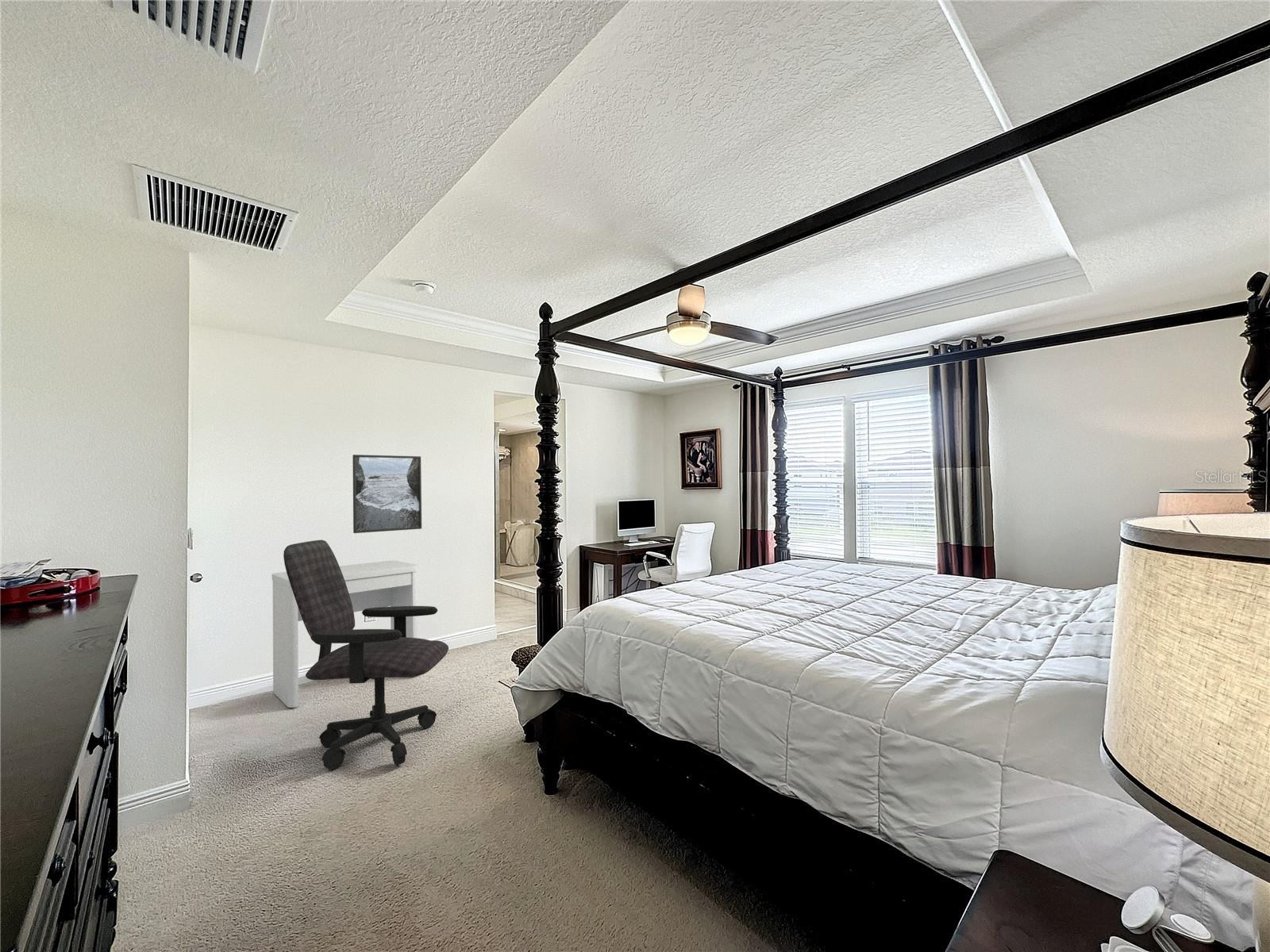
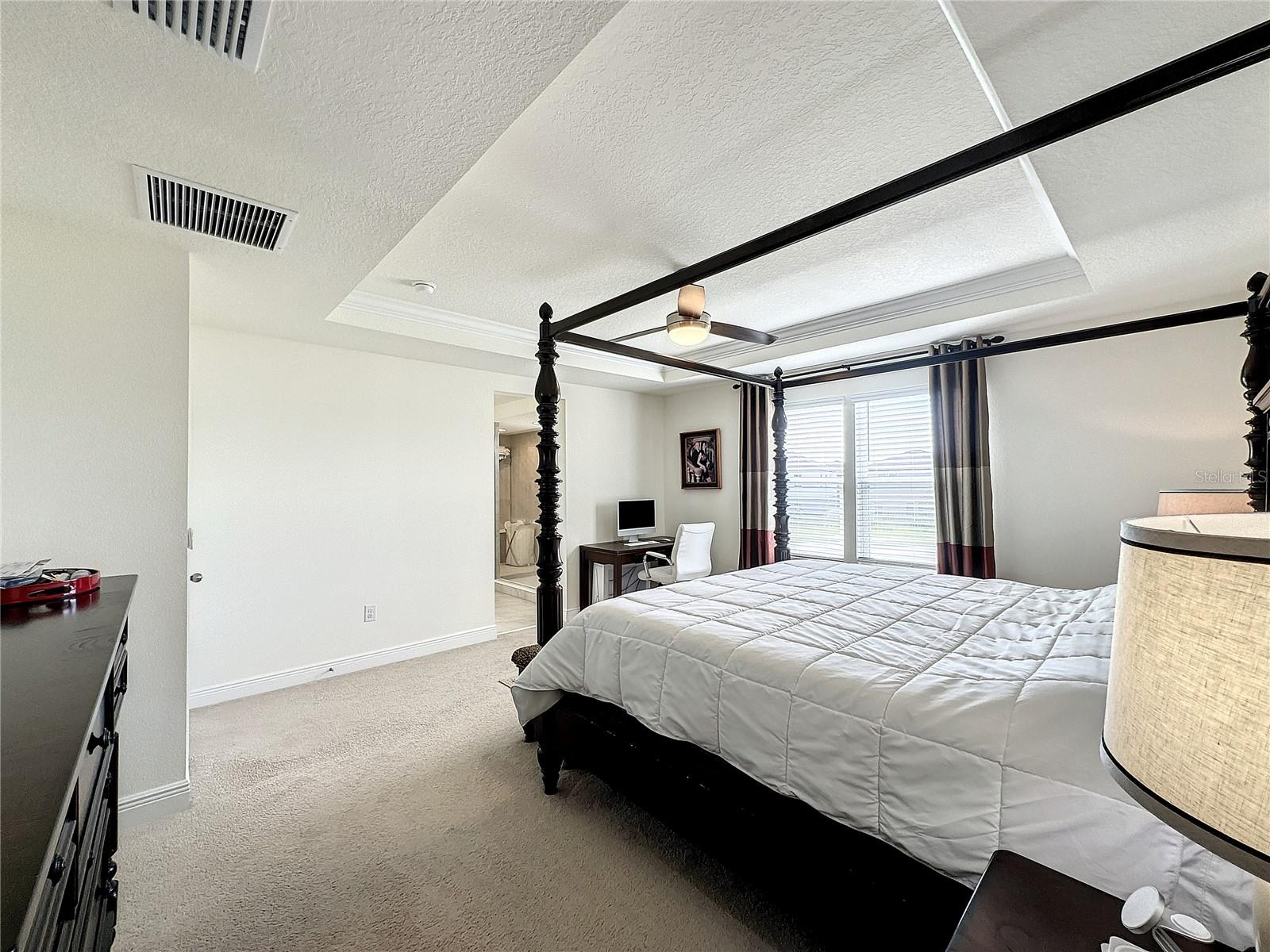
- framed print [352,454,422,534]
- desk [271,560,419,708]
- office chair [283,539,449,770]
